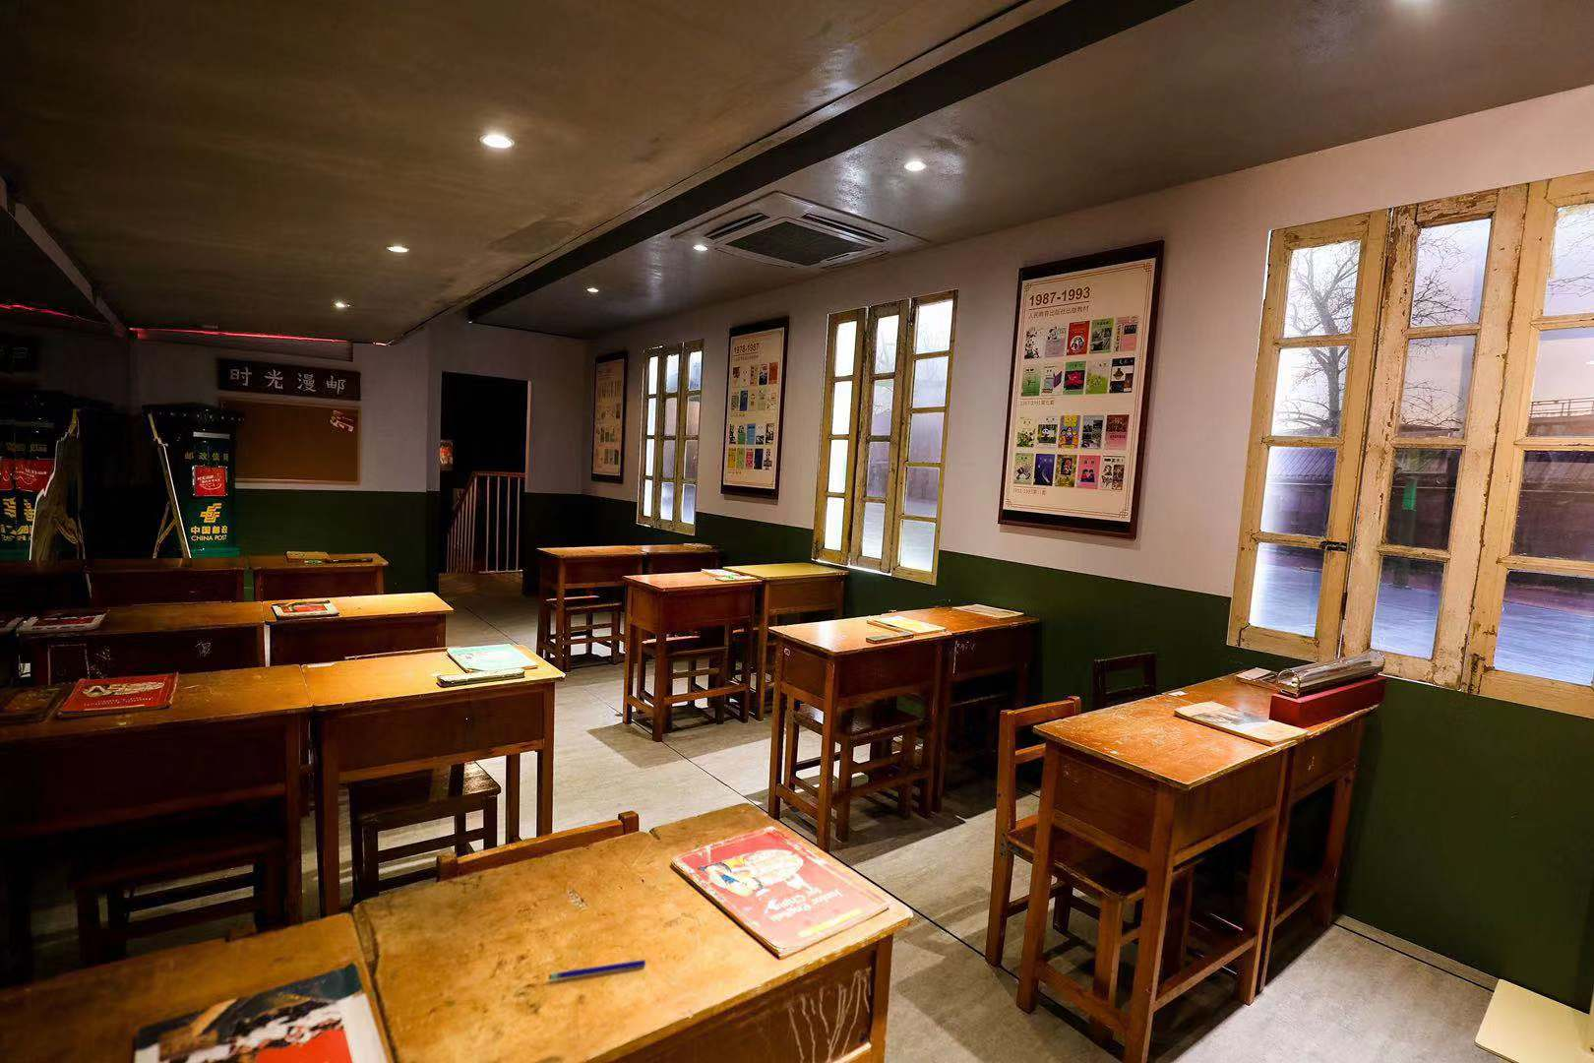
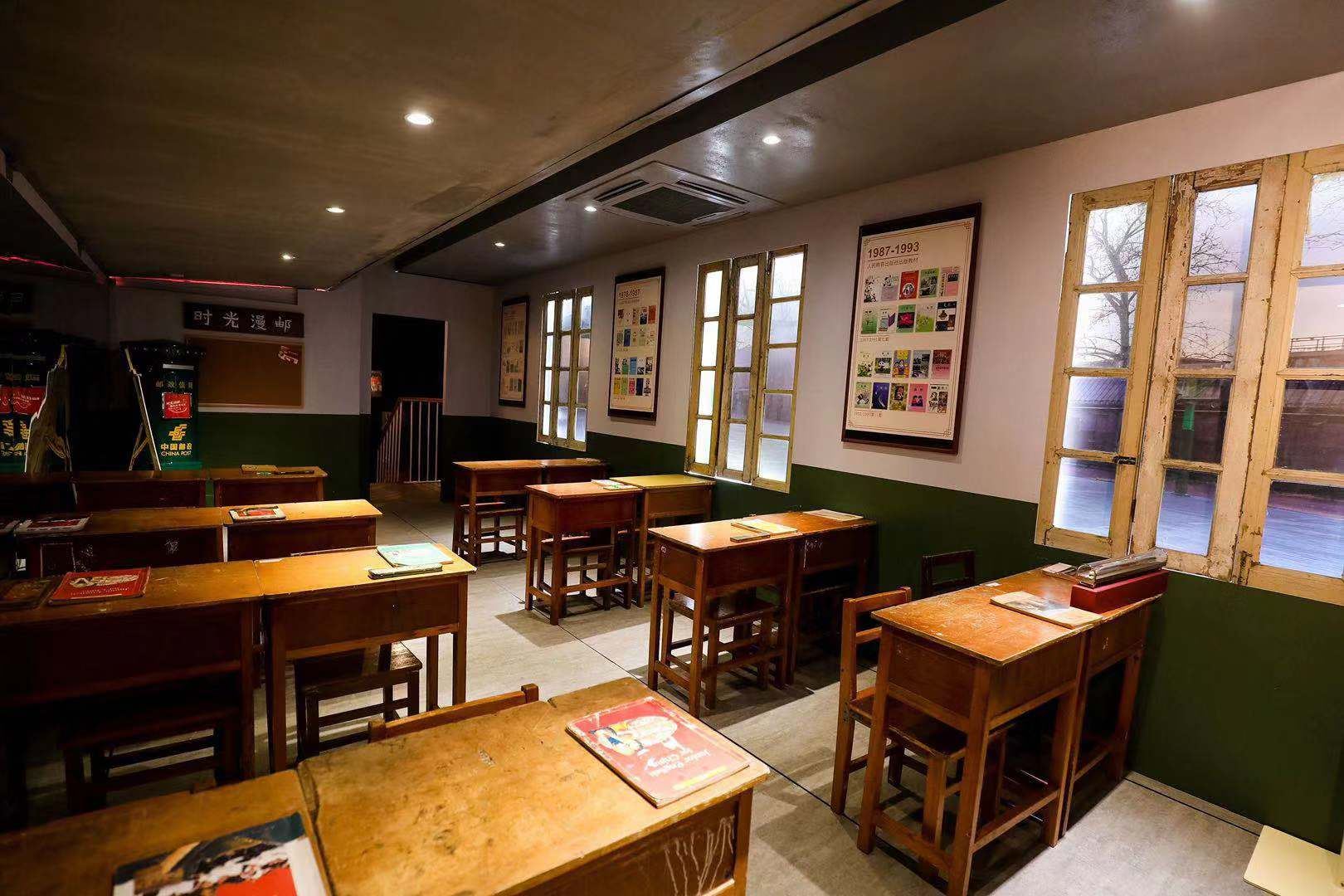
- pen [548,959,646,980]
